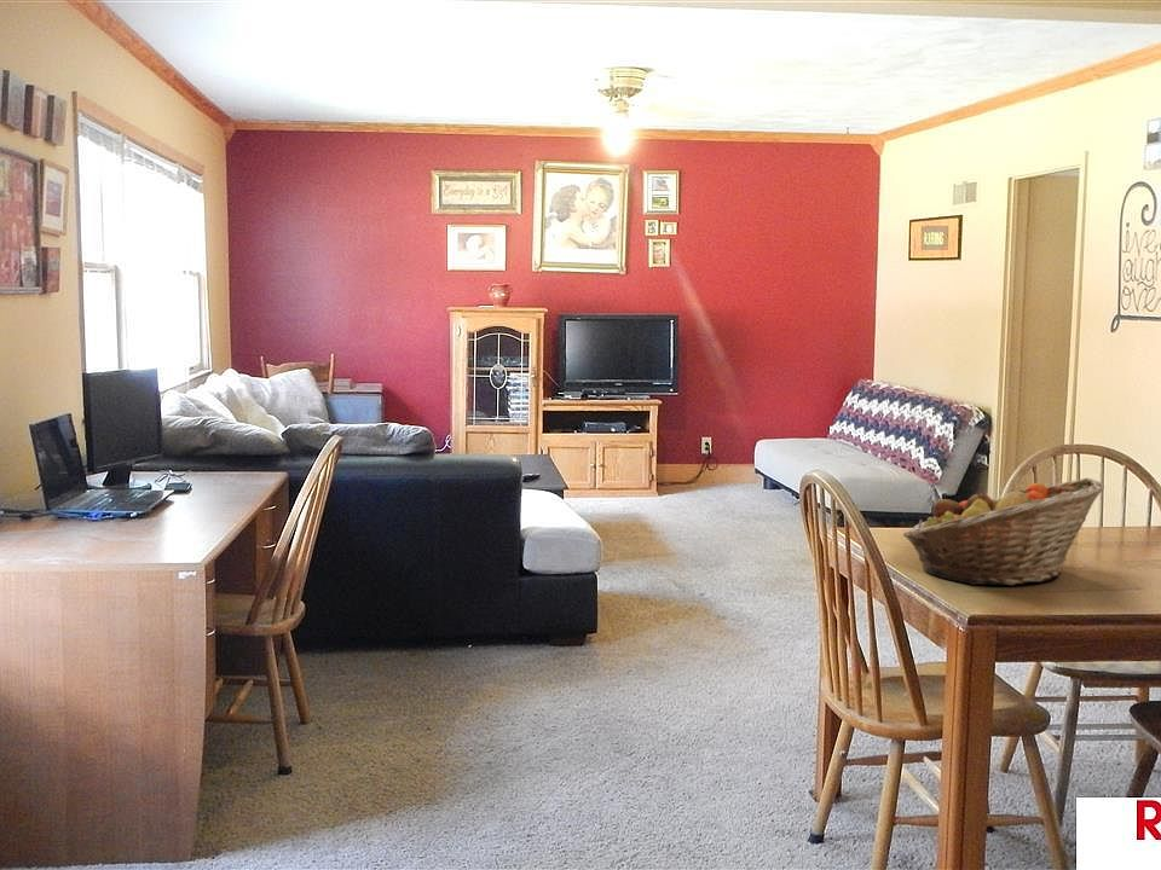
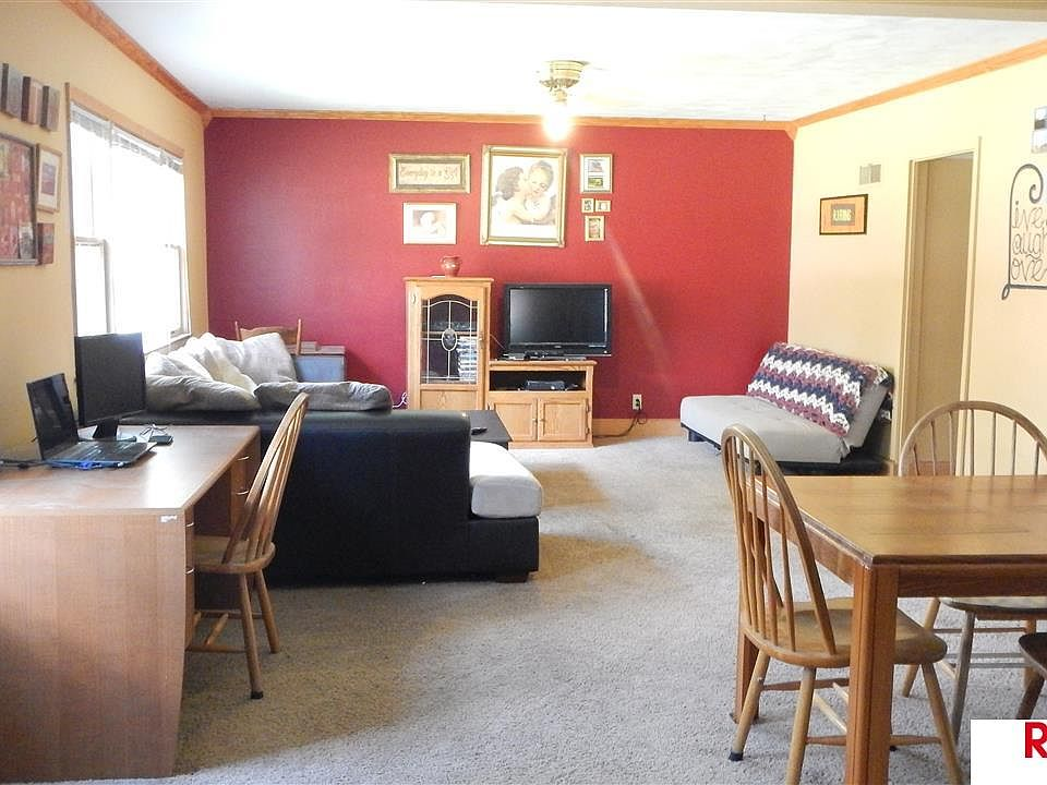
- fruit basket [902,477,1105,586]
